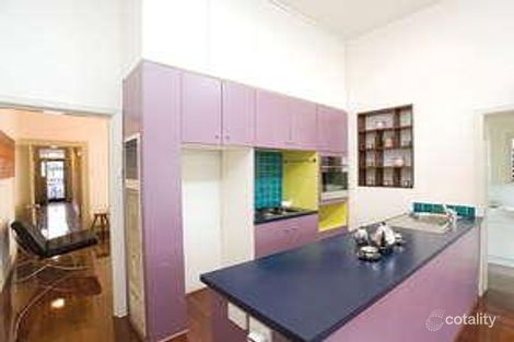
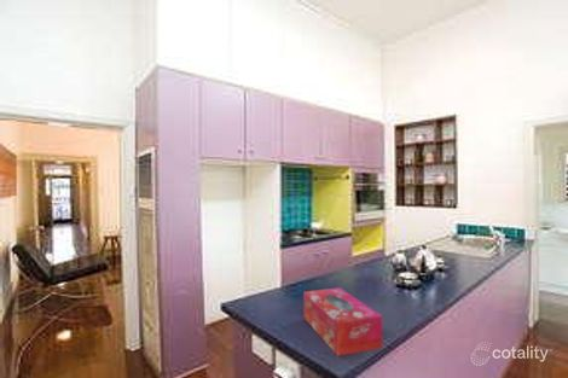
+ tissue box [302,286,383,357]
